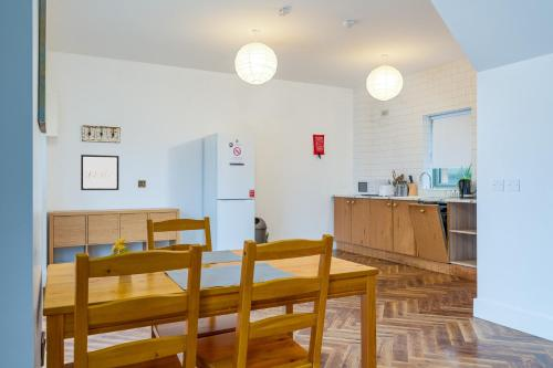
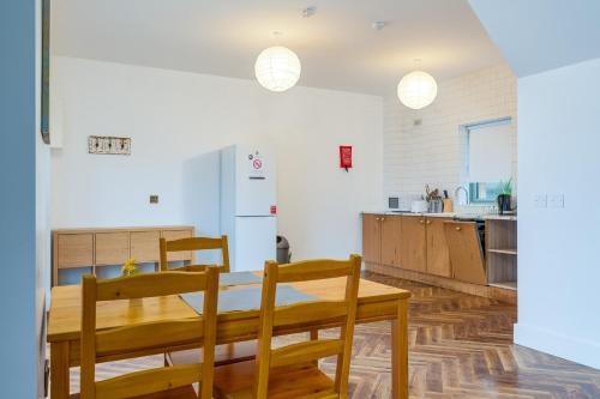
- wall art [80,154,121,191]
